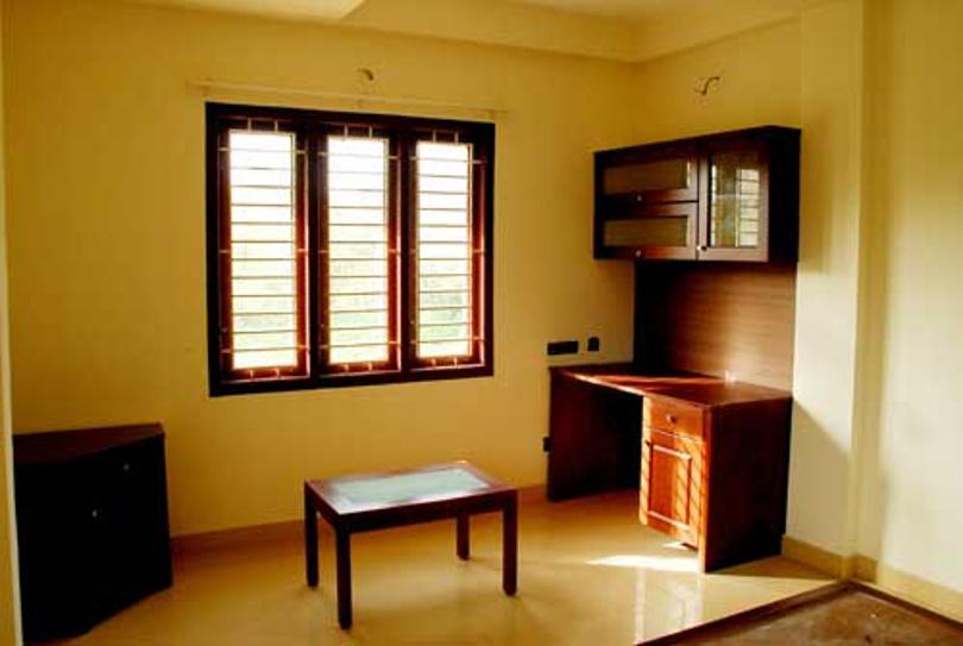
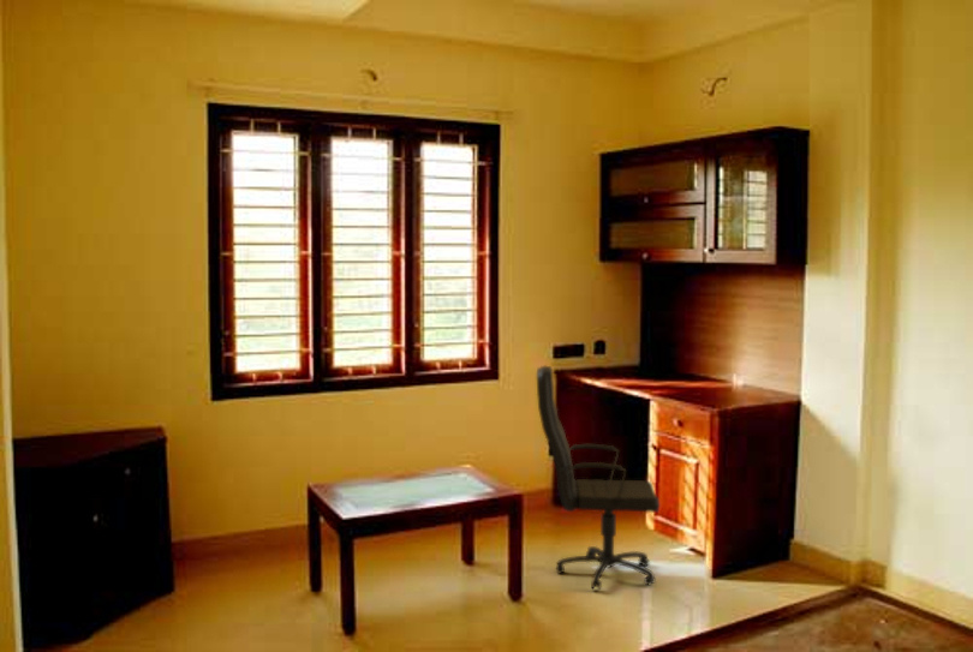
+ office chair [536,365,661,591]
